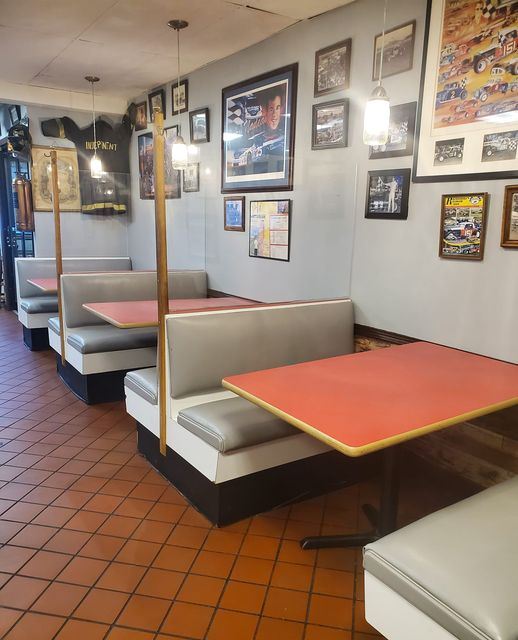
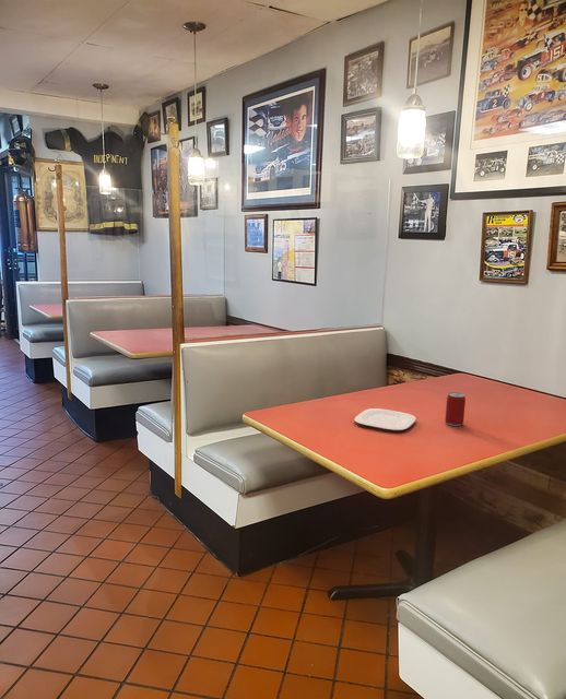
+ plate [353,407,417,431]
+ beer can [444,391,467,427]
